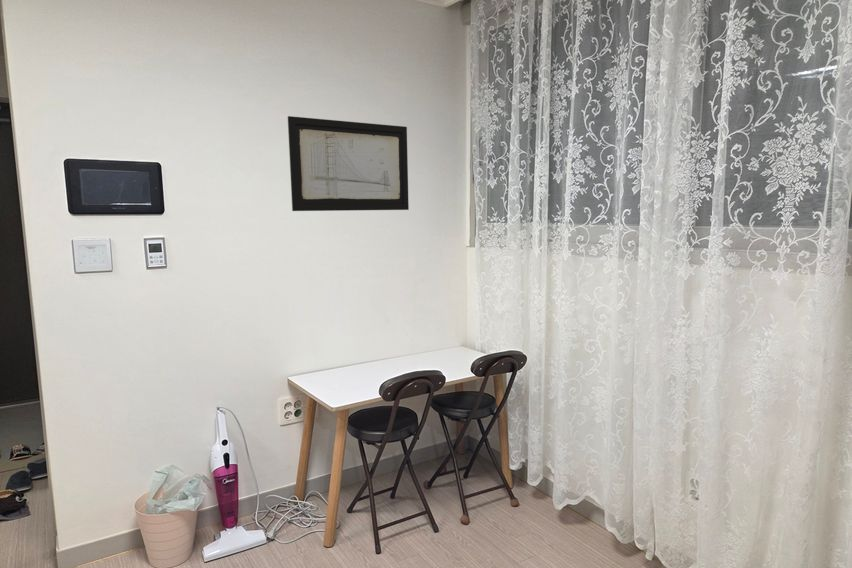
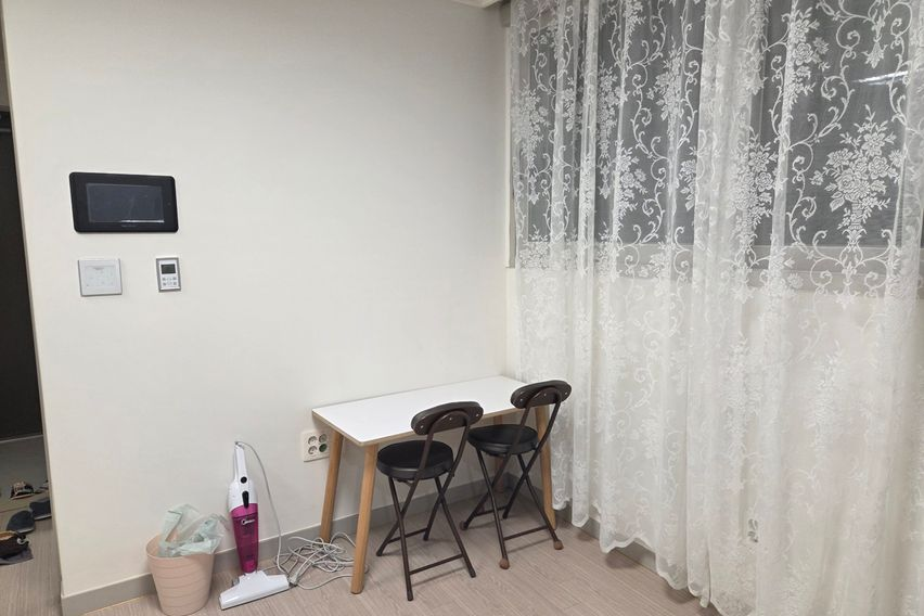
- wall art [287,115,410,212]
